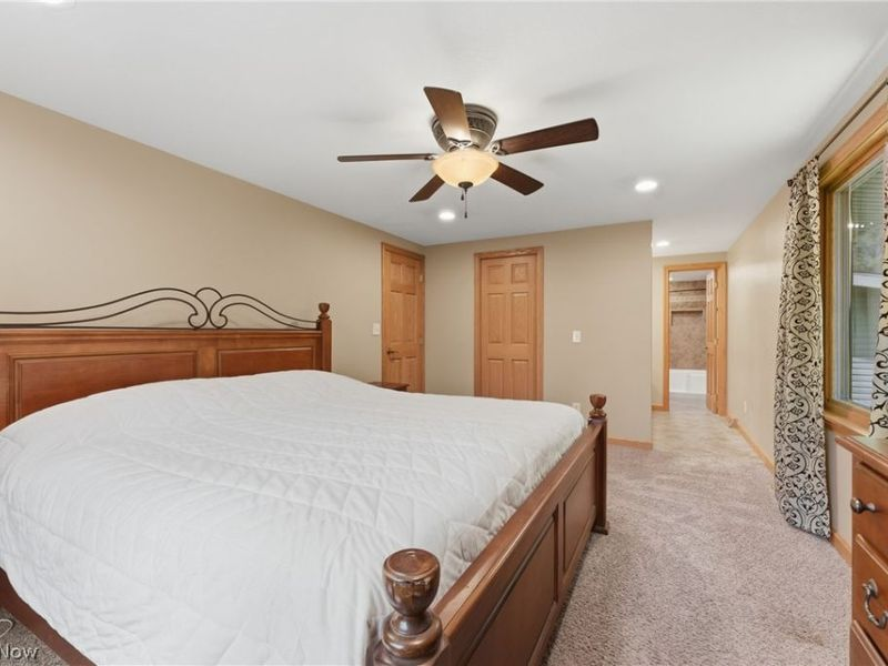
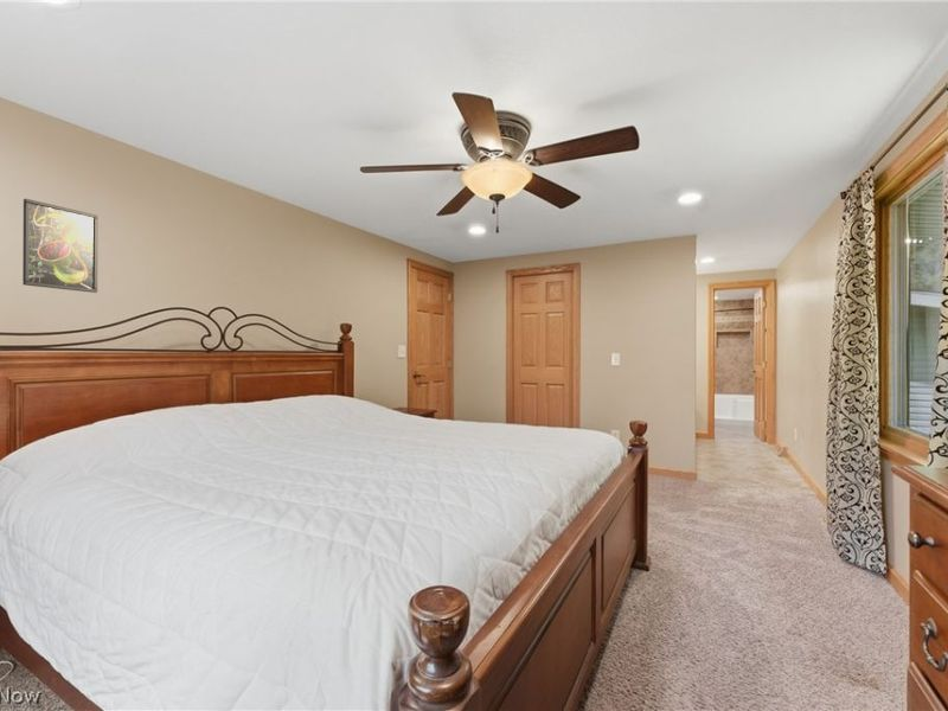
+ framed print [21,198,100,294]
